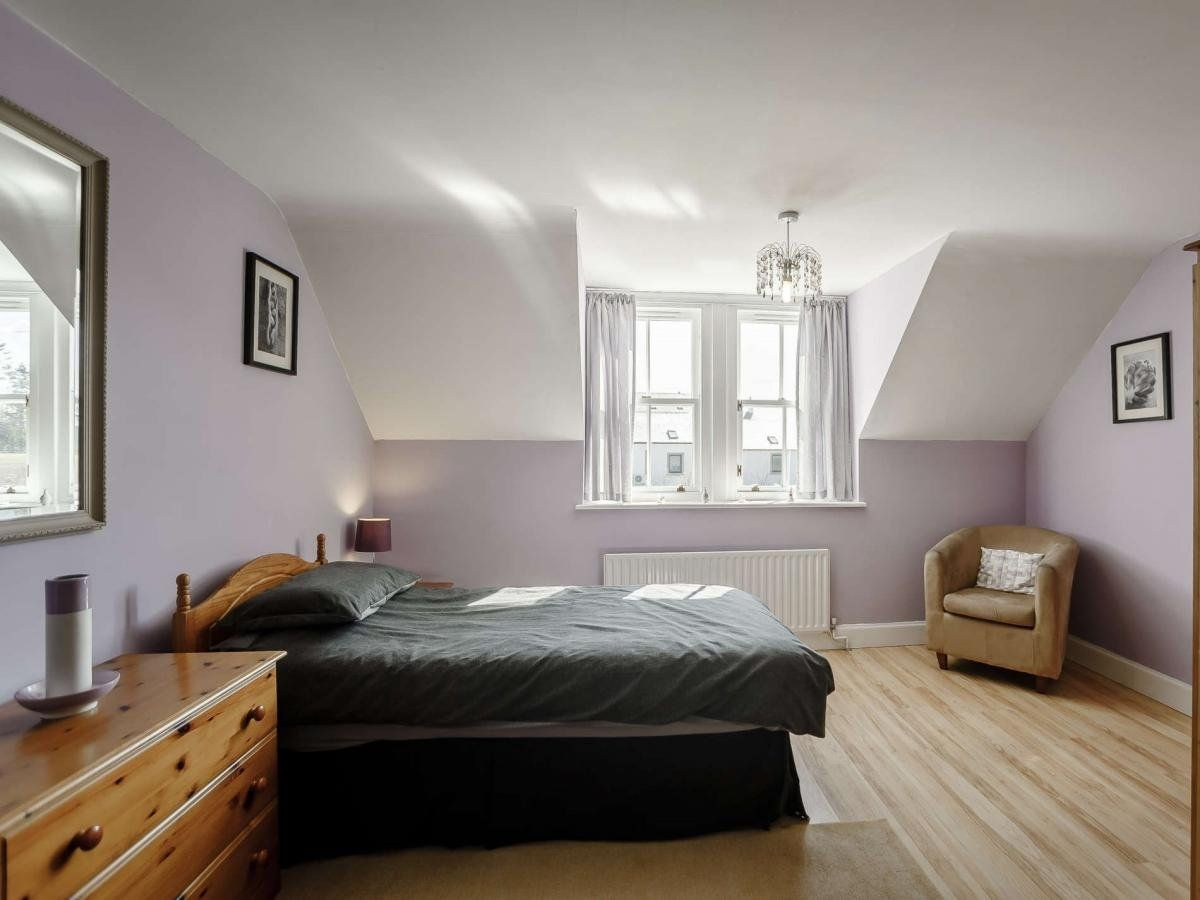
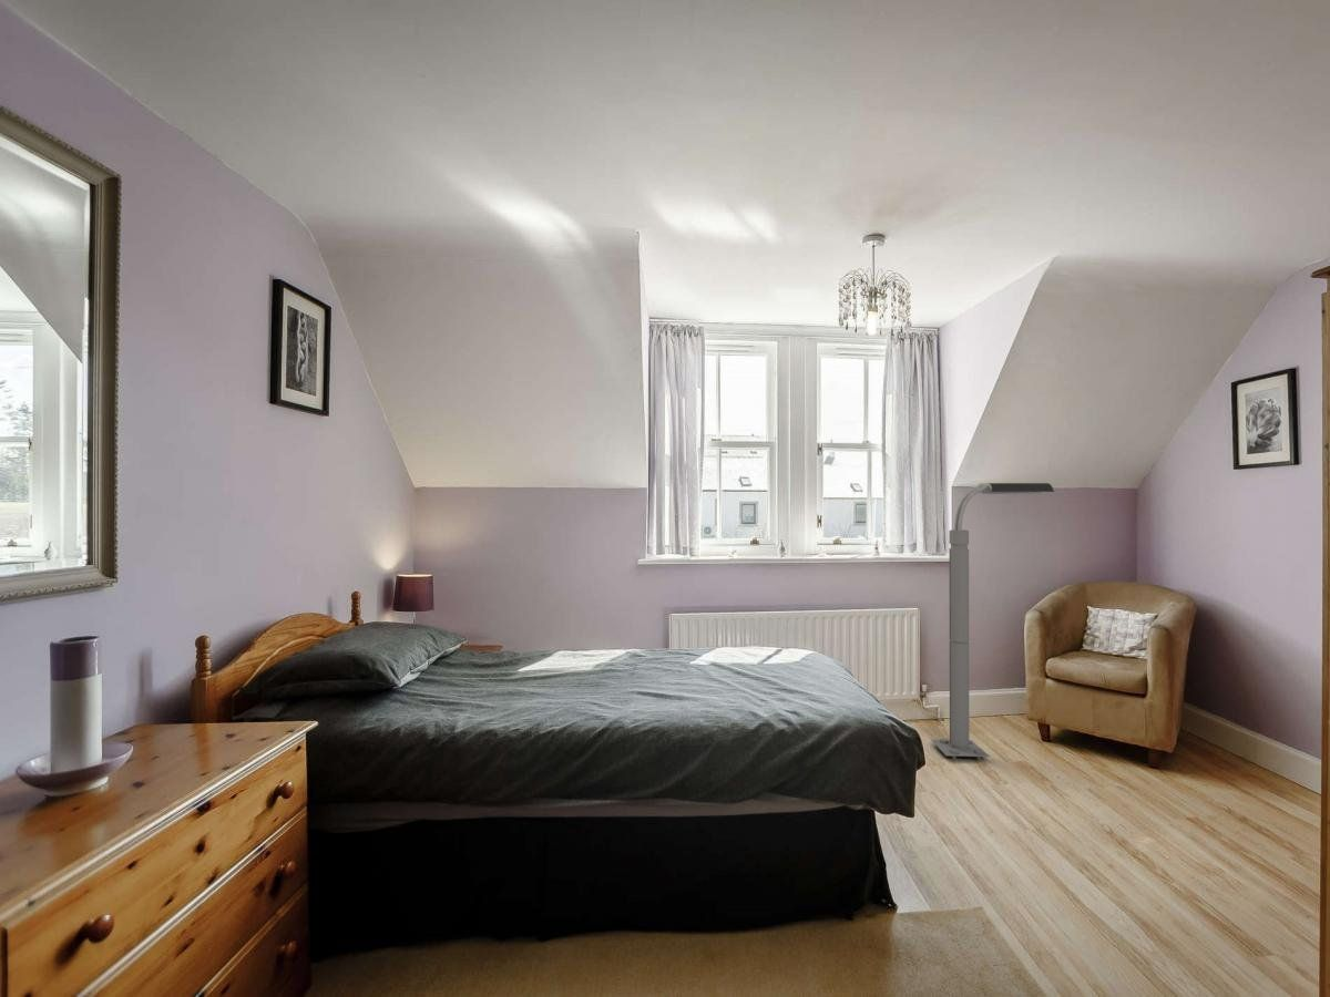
+ floor lamp [930,482,1055,761]
